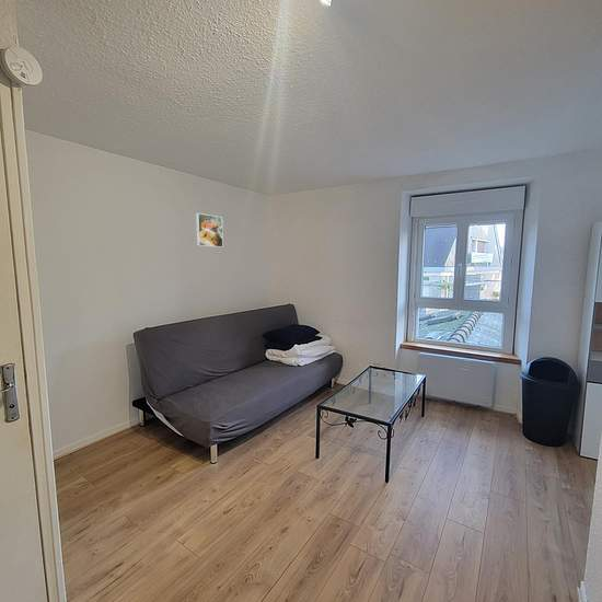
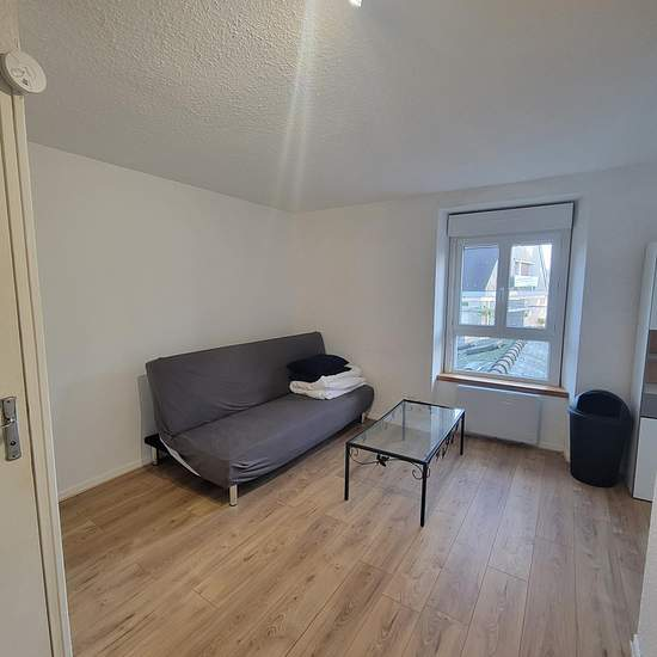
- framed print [195,212,224,248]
